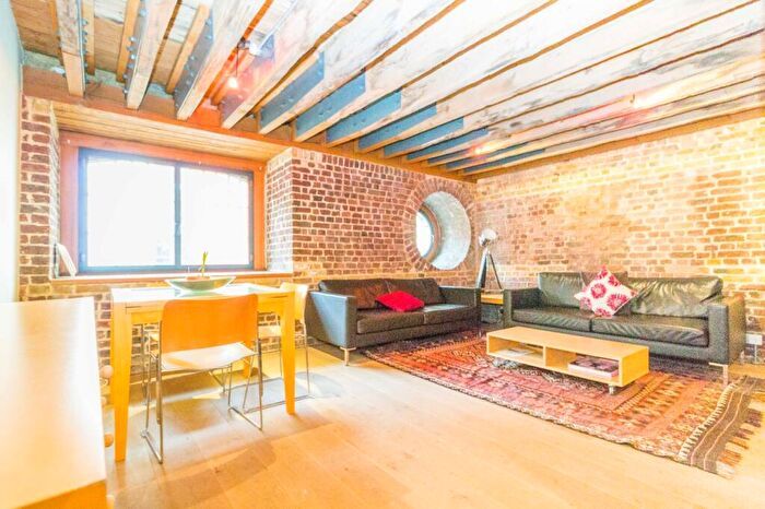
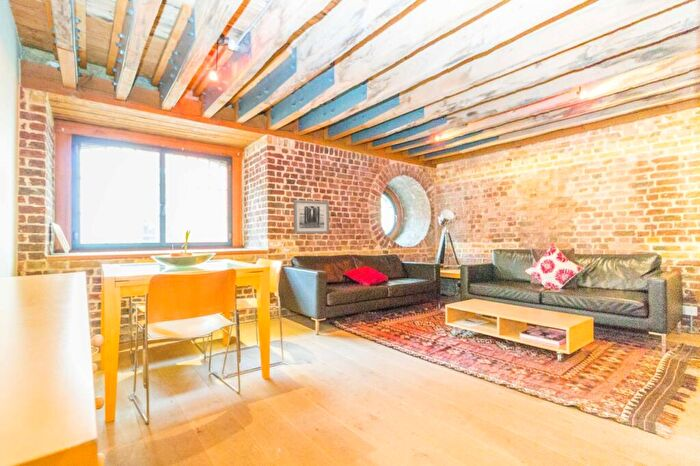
+ wall art [293,199,330,235]
